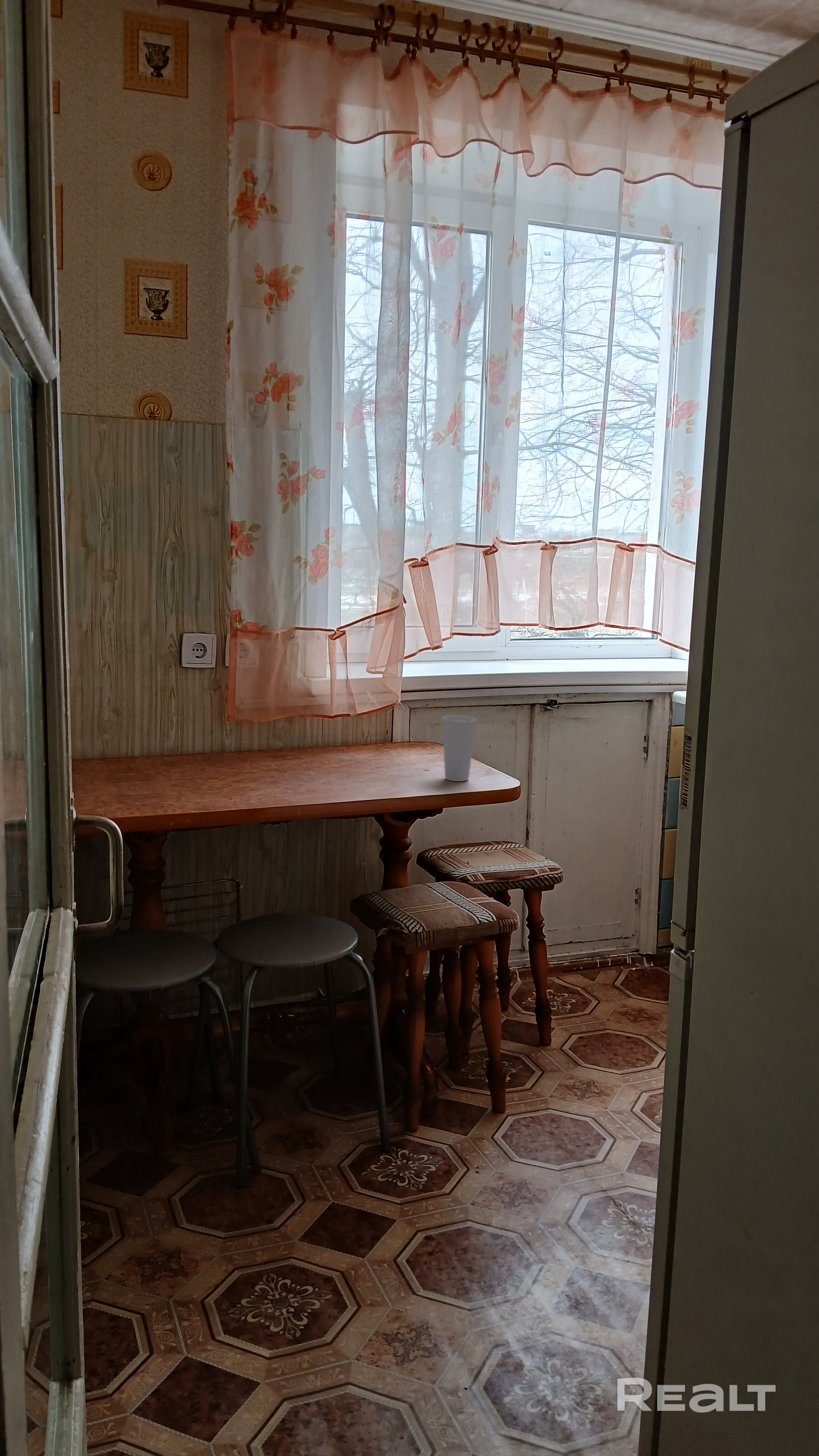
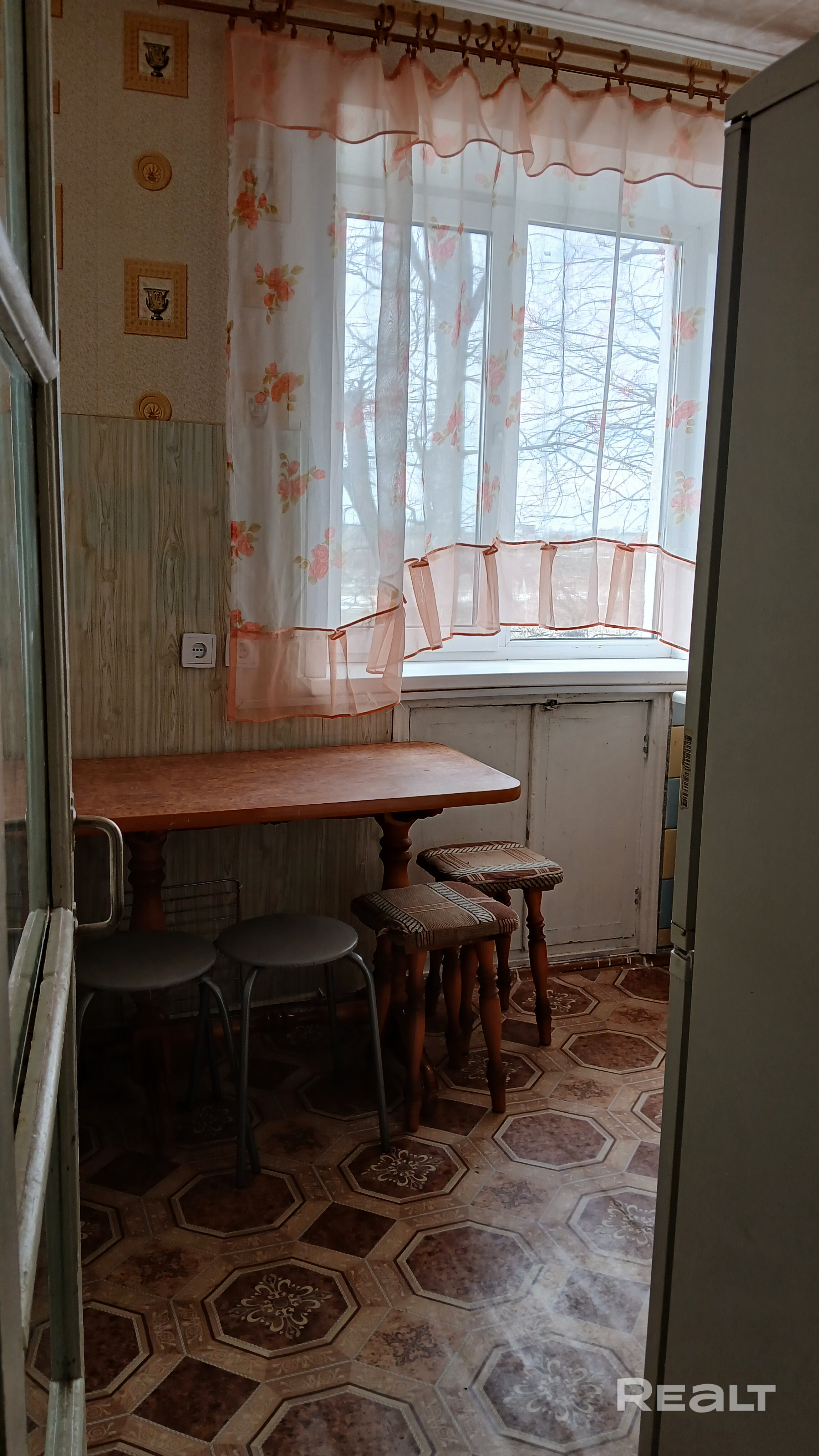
- cup [442,715,477,782]
